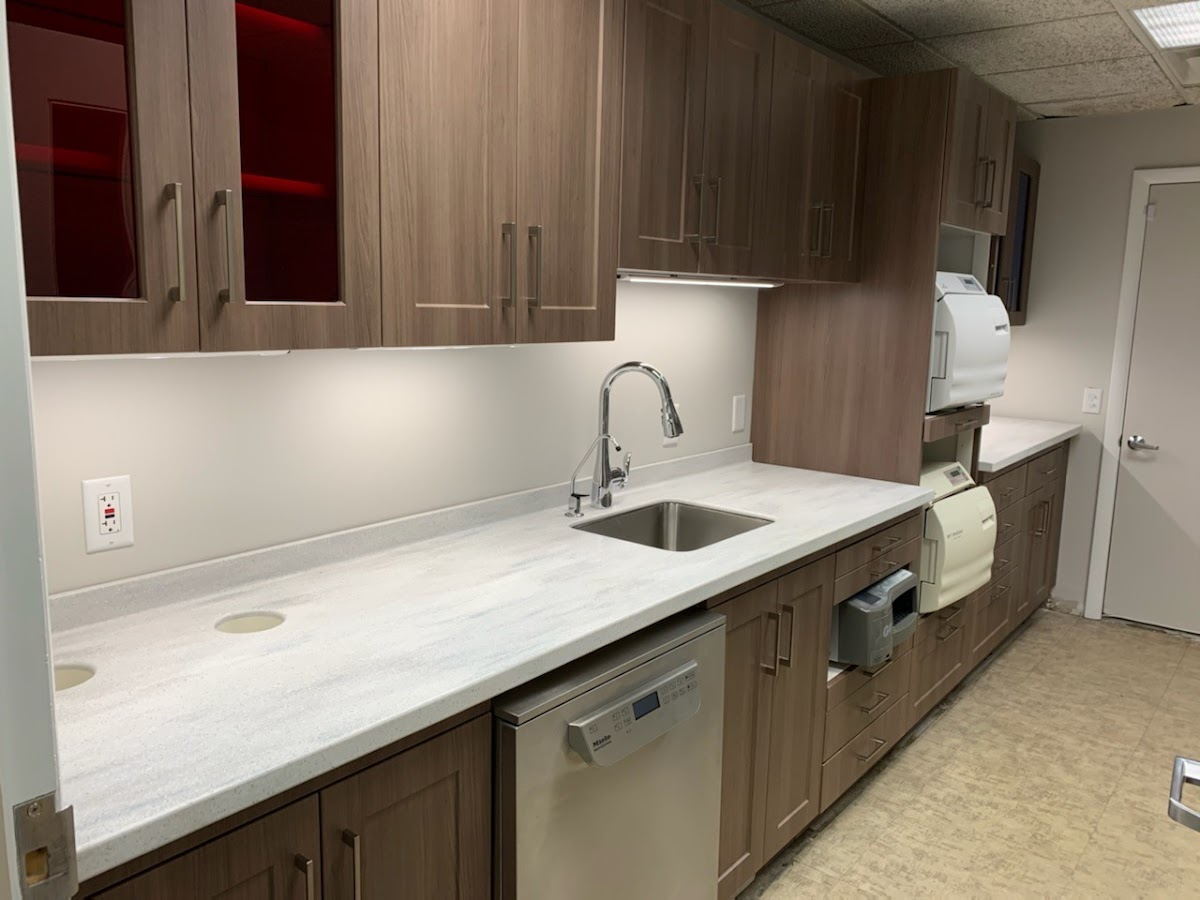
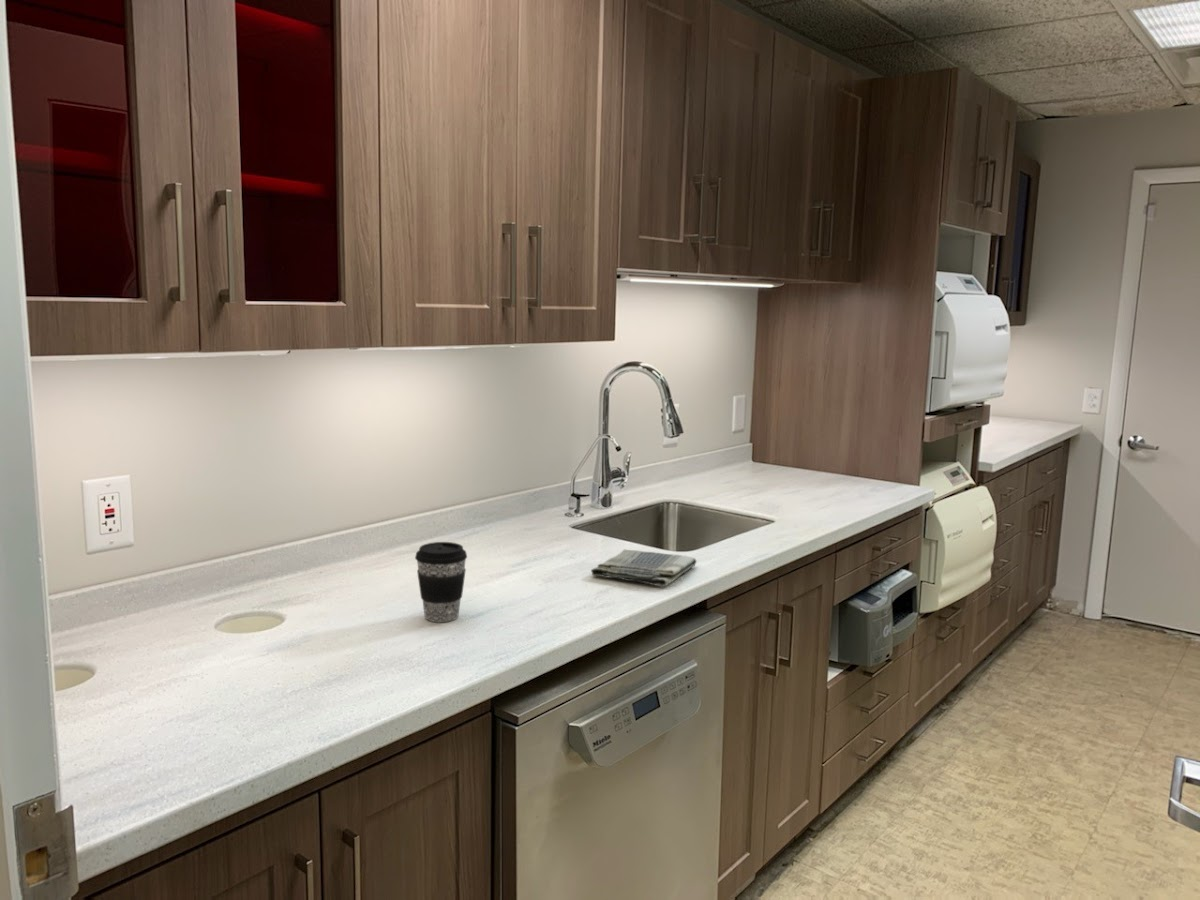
+ dish towel [590,549,698,587]
+ coffee cup [414,541,468,623]
